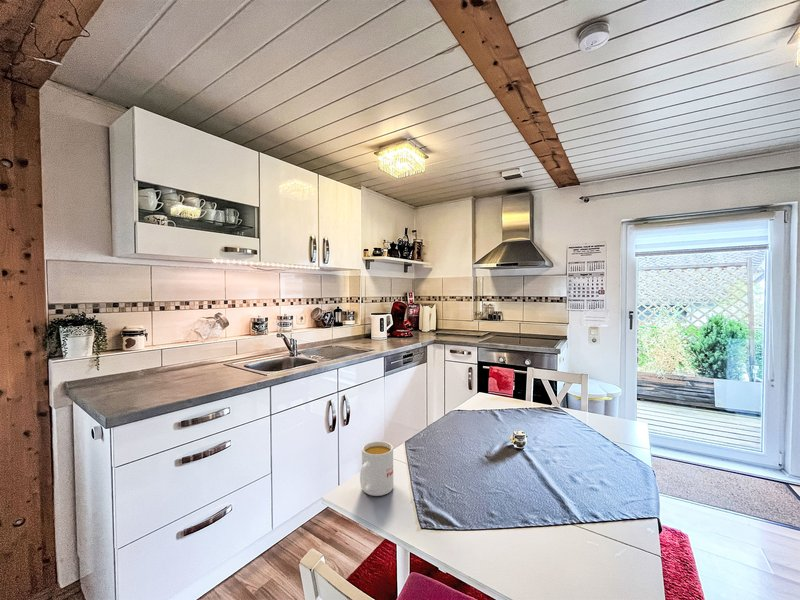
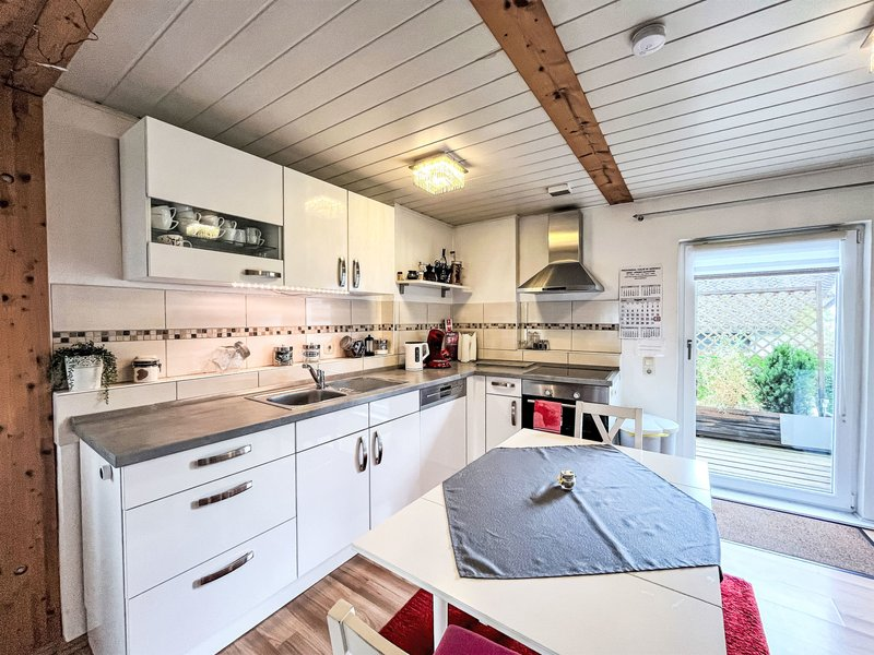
- mug [359,440,394,497]
